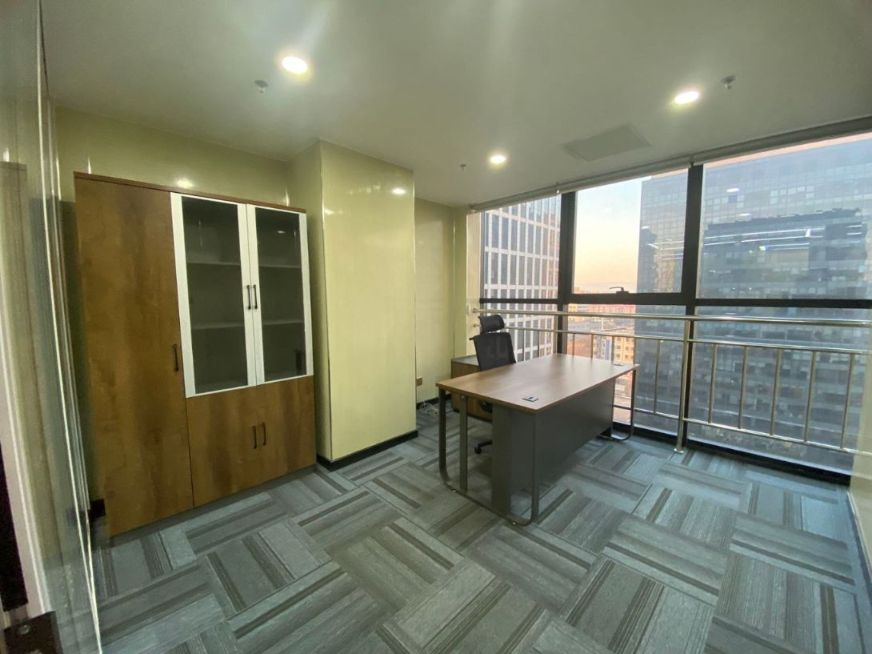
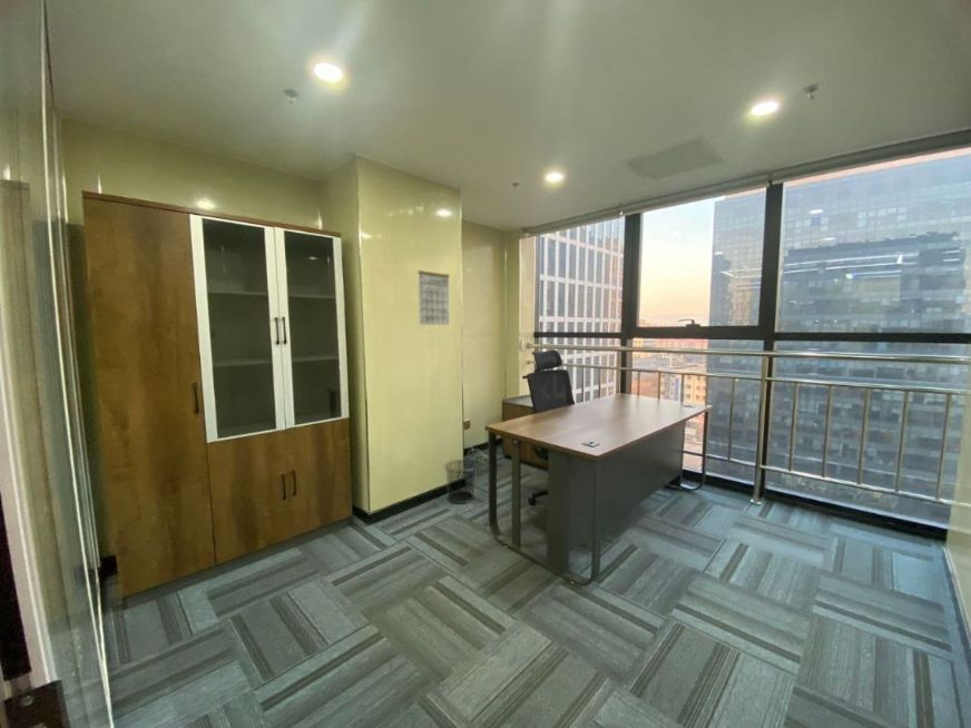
+ waste bin [444,459,478,505]
+ calendar [416,262,451,326]
